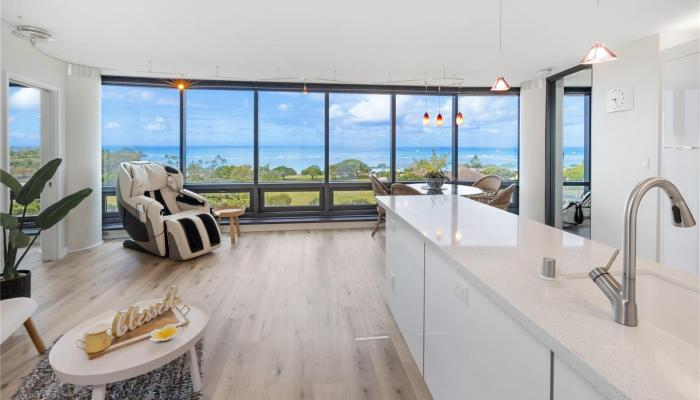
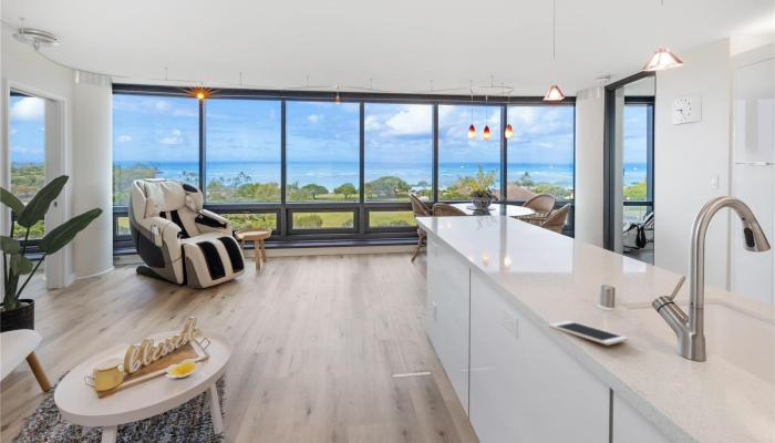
+ cell phone [547,320,629,347]
